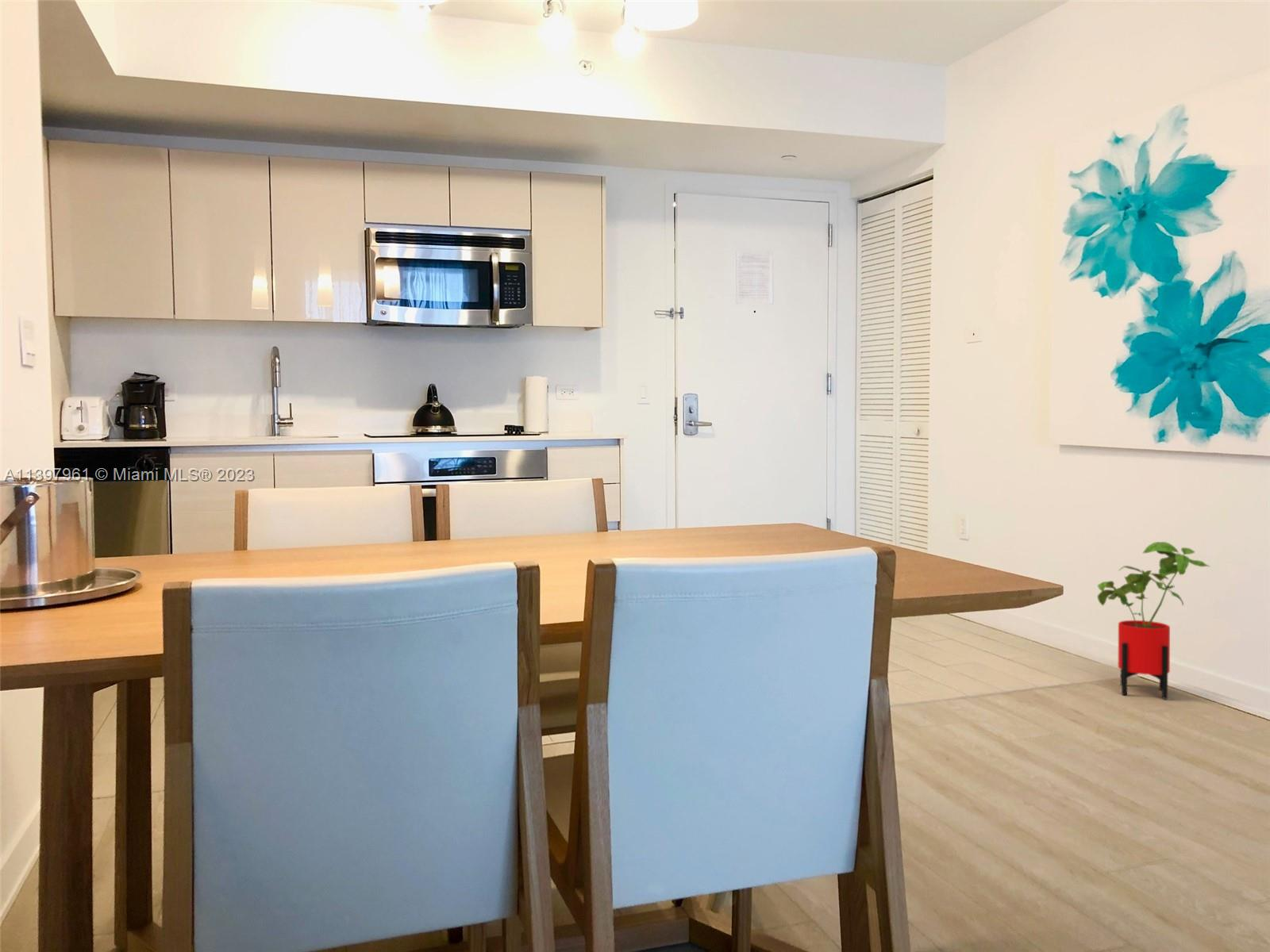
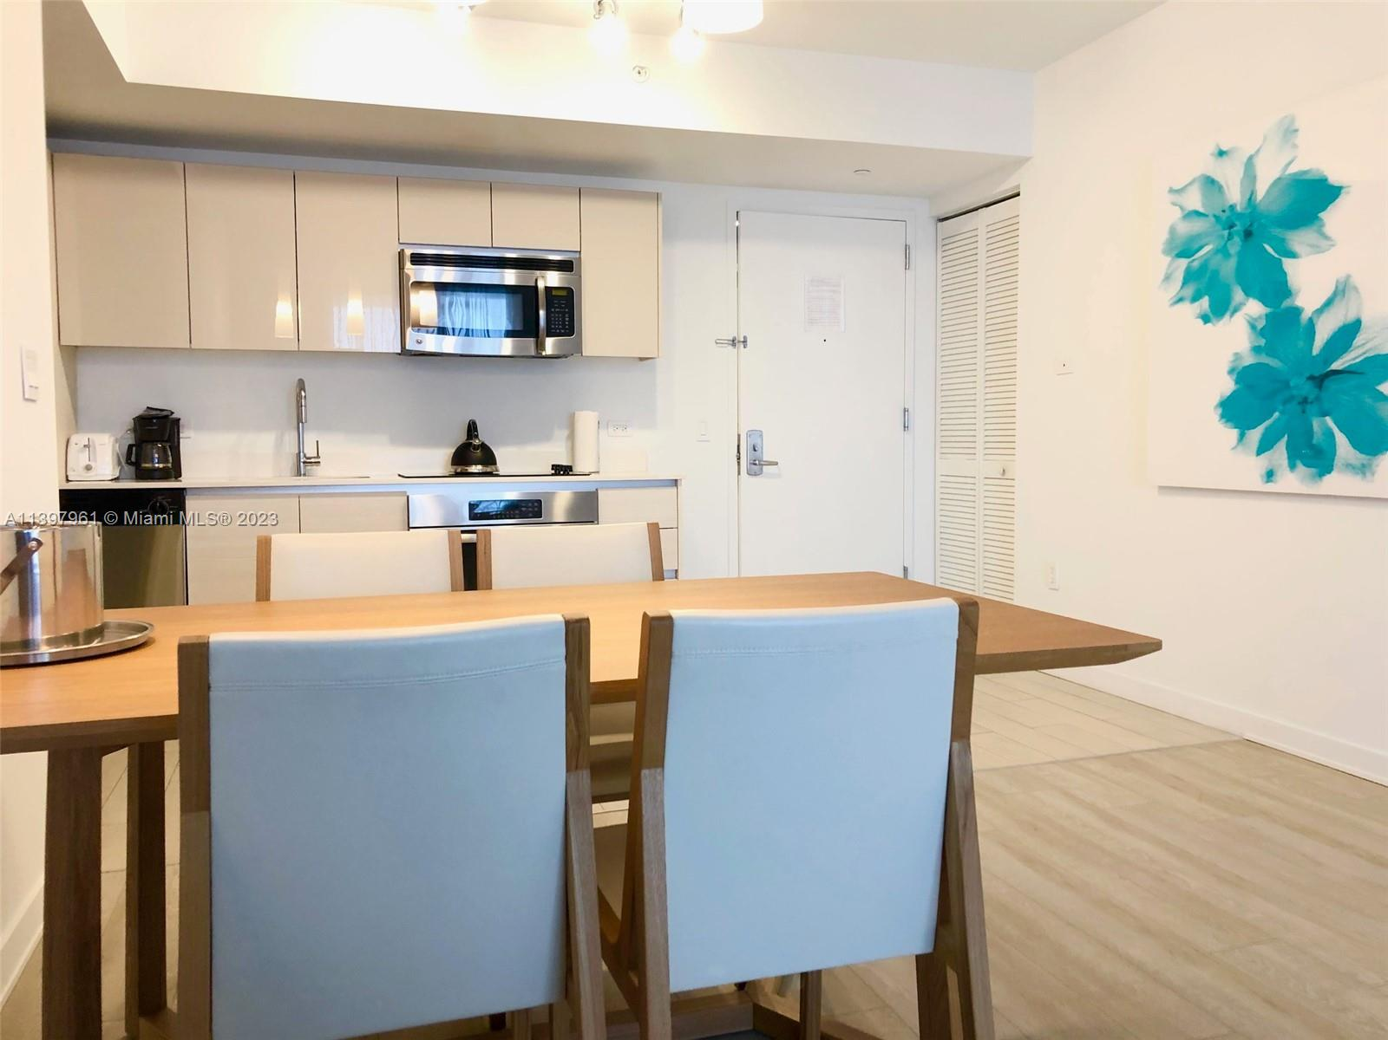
- house plant [1097,541,1210,700]
